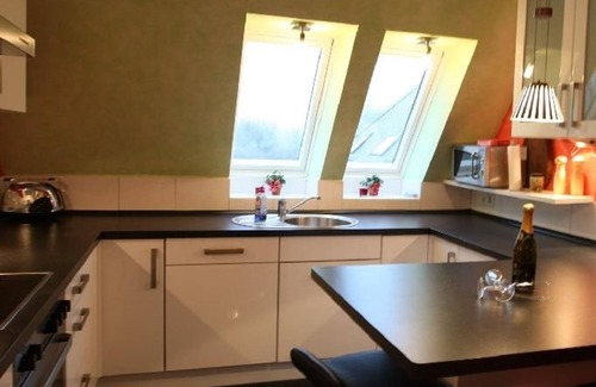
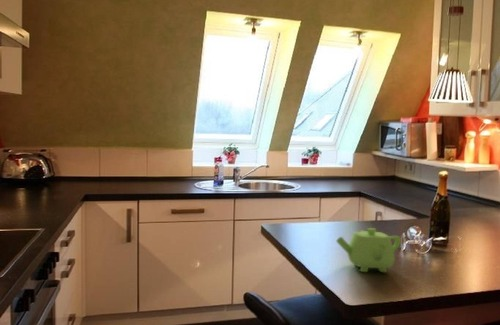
+ teapot [335,227,402,273]
